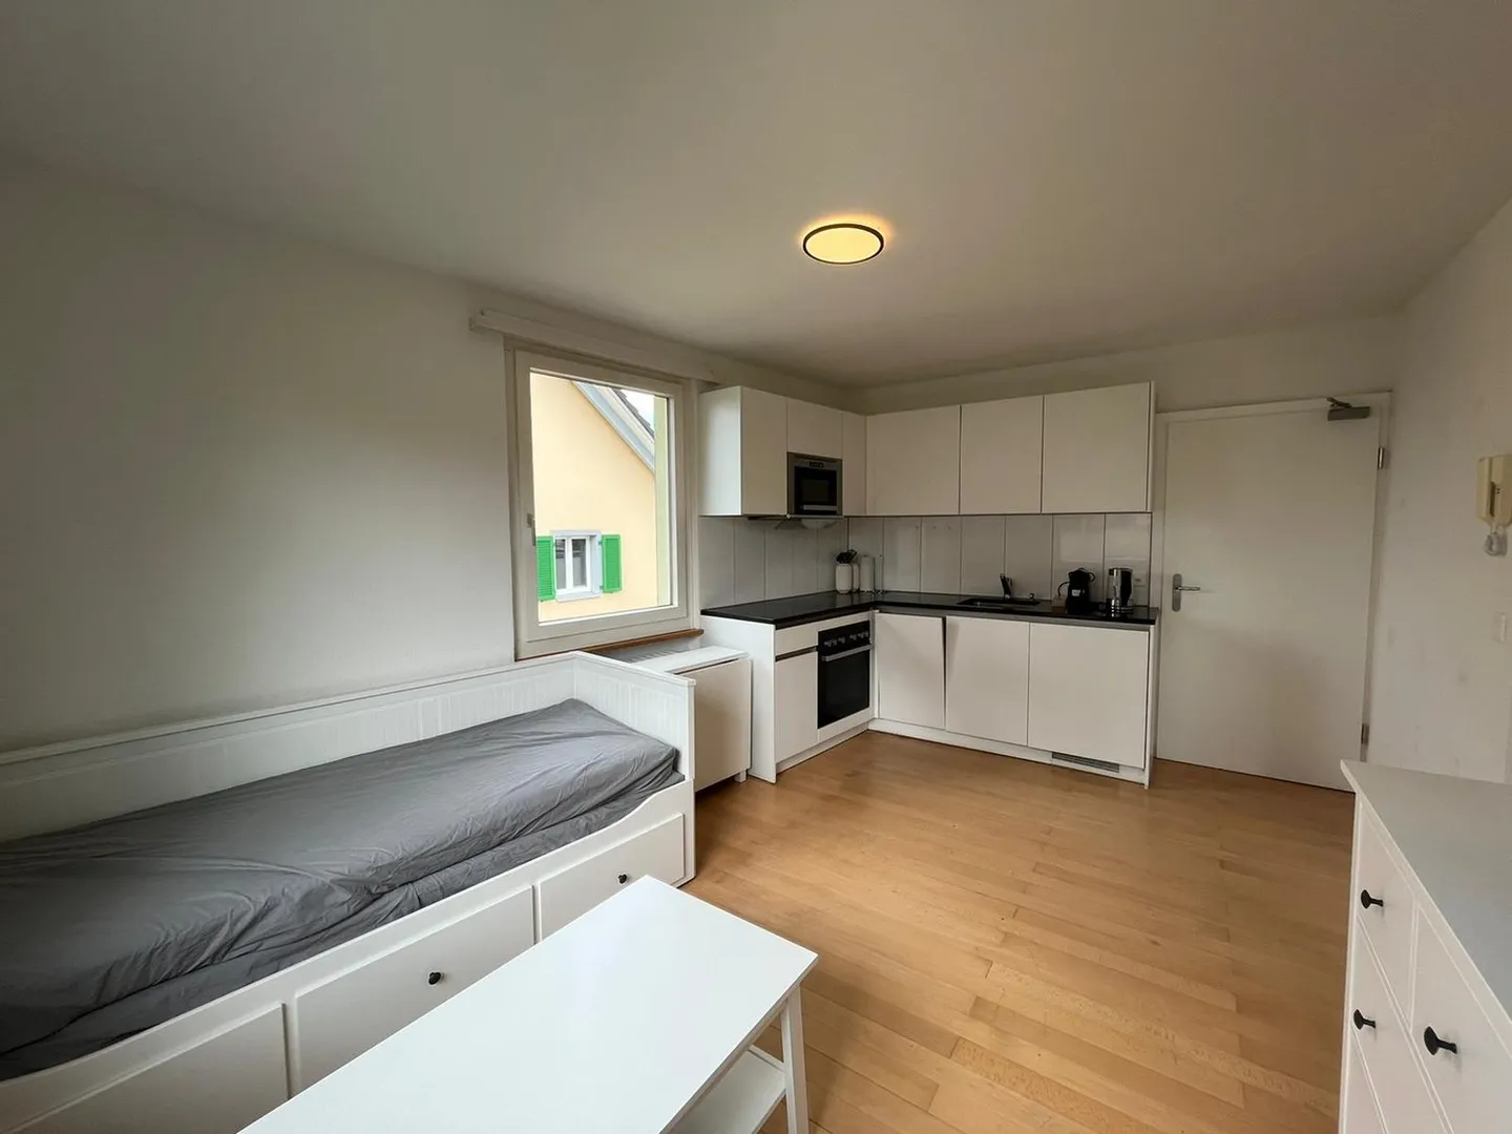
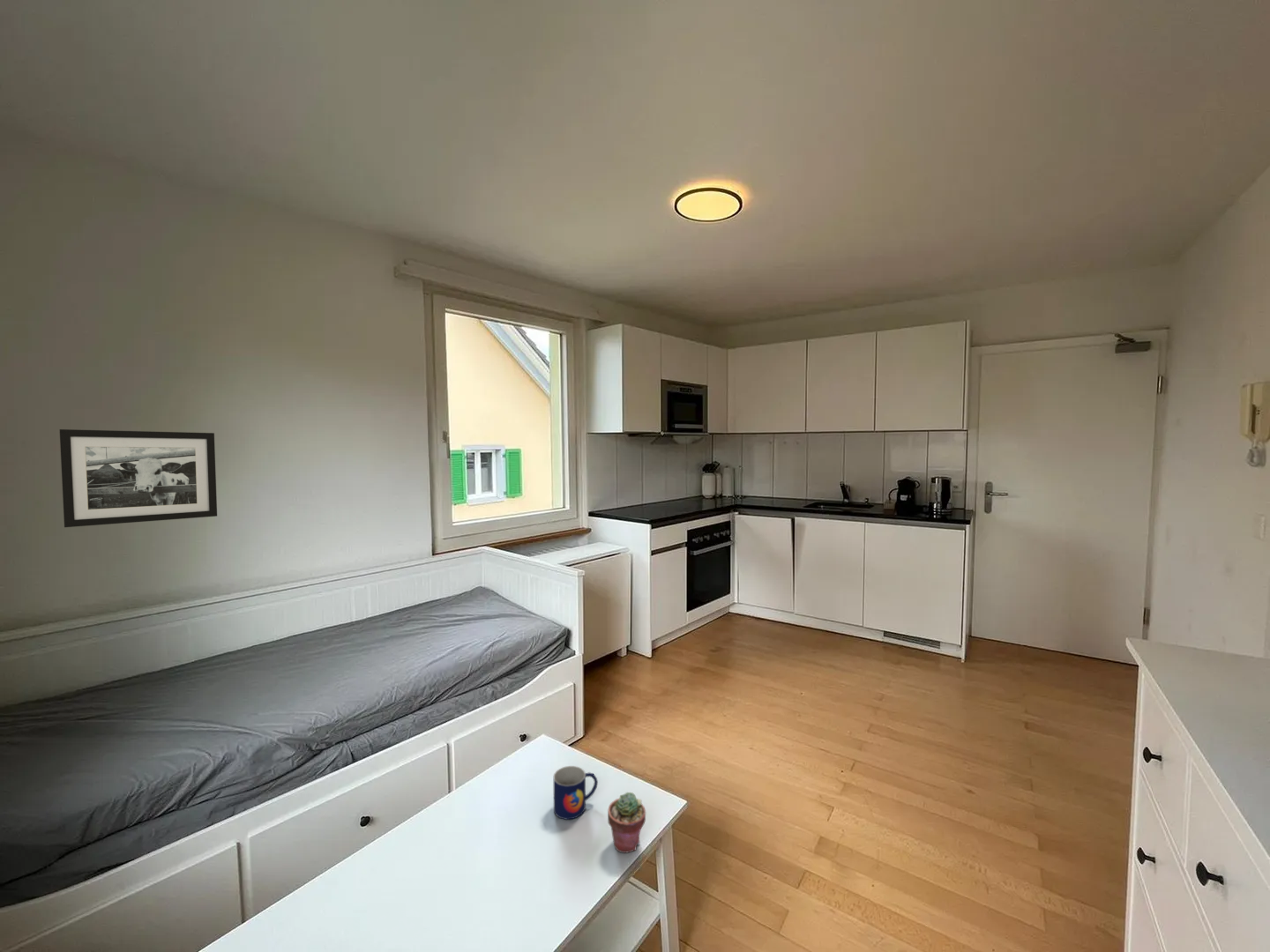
+ potted succulent [607,792,646,854]
+ picture frame [59,428,218,528]
+ mug [553,765,599,821]
